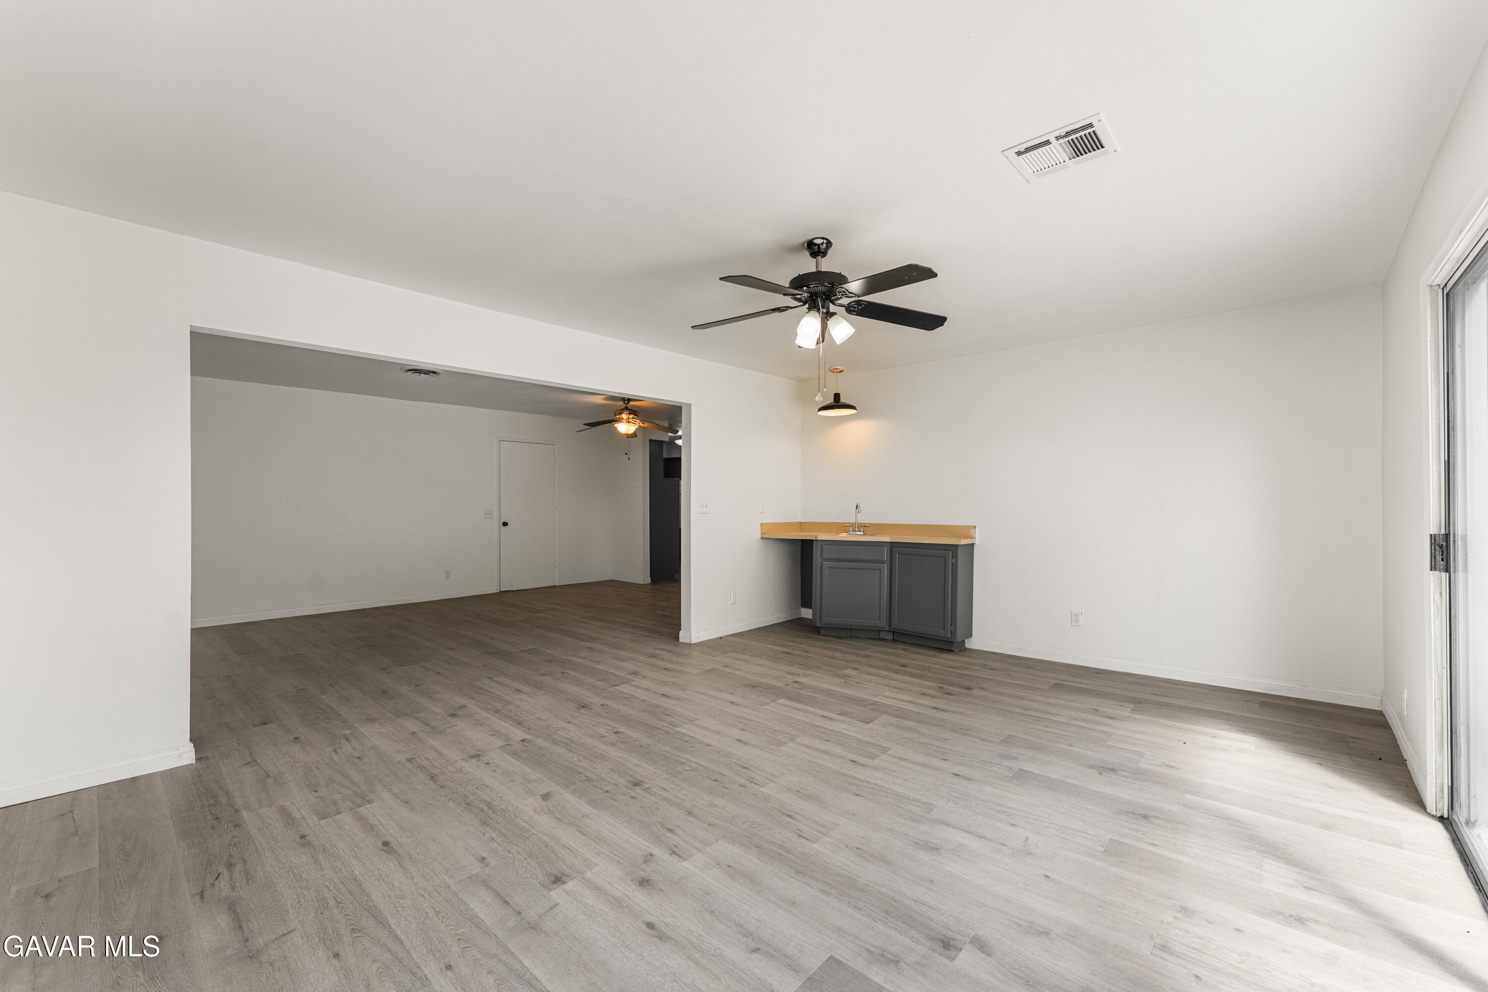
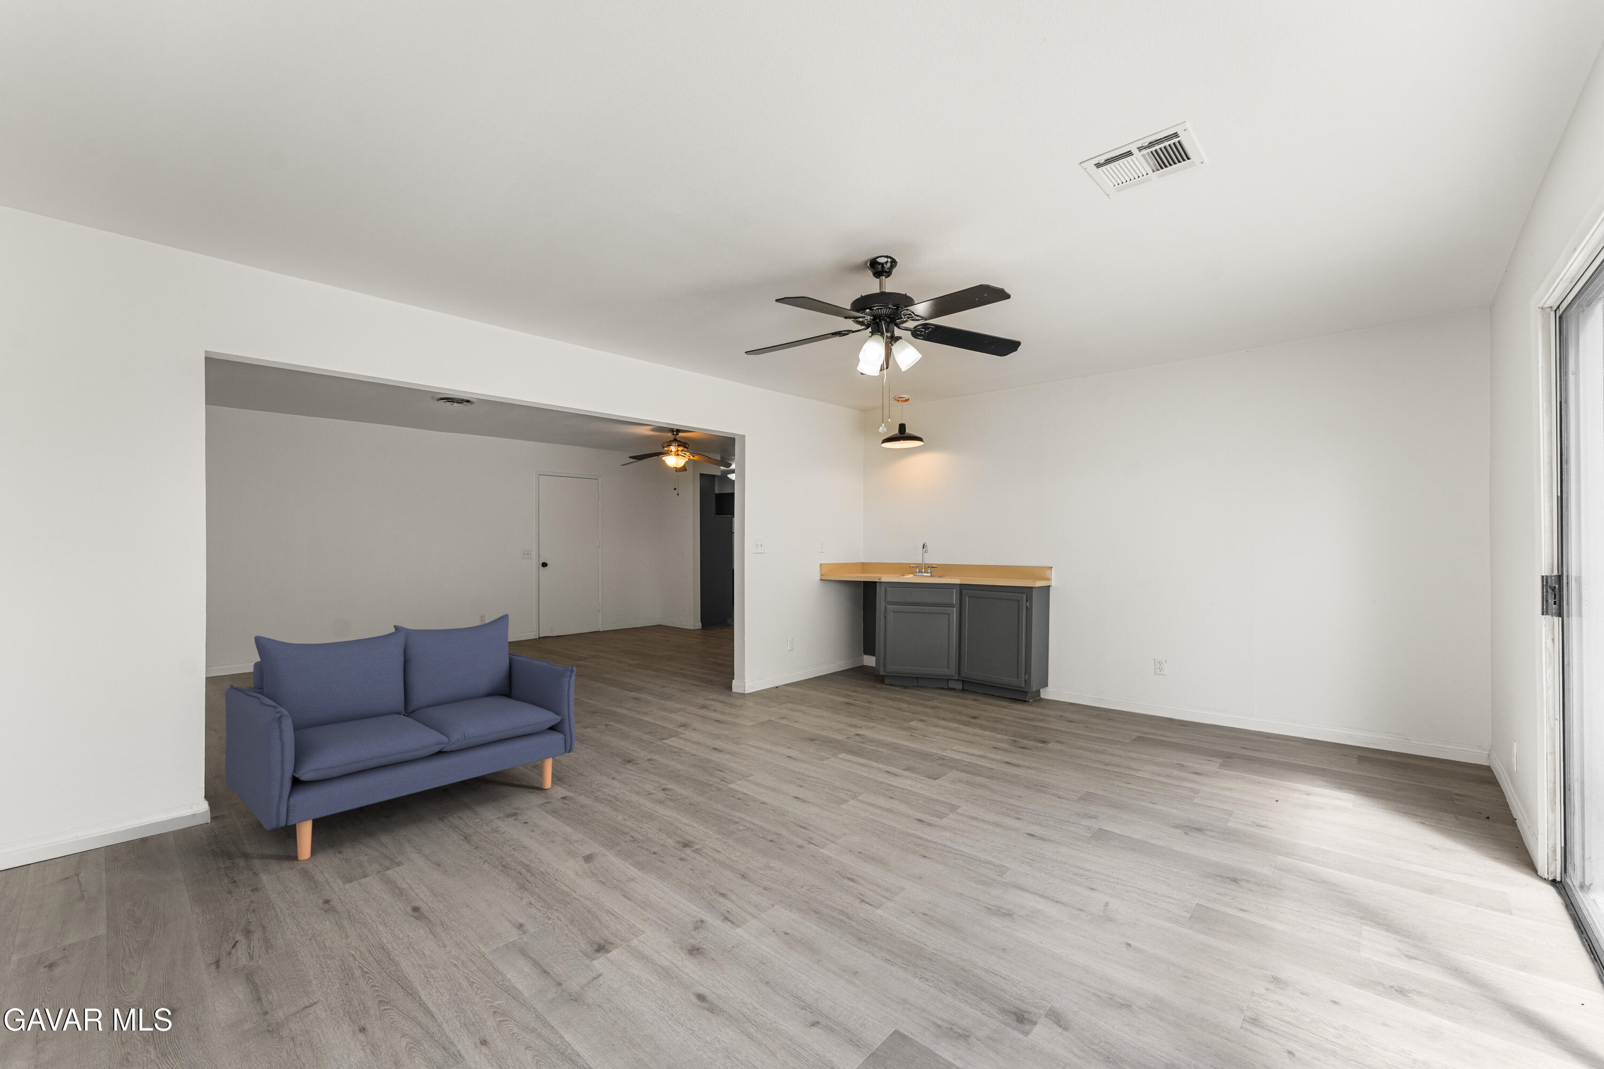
+ sofa [224,613,576,860]
